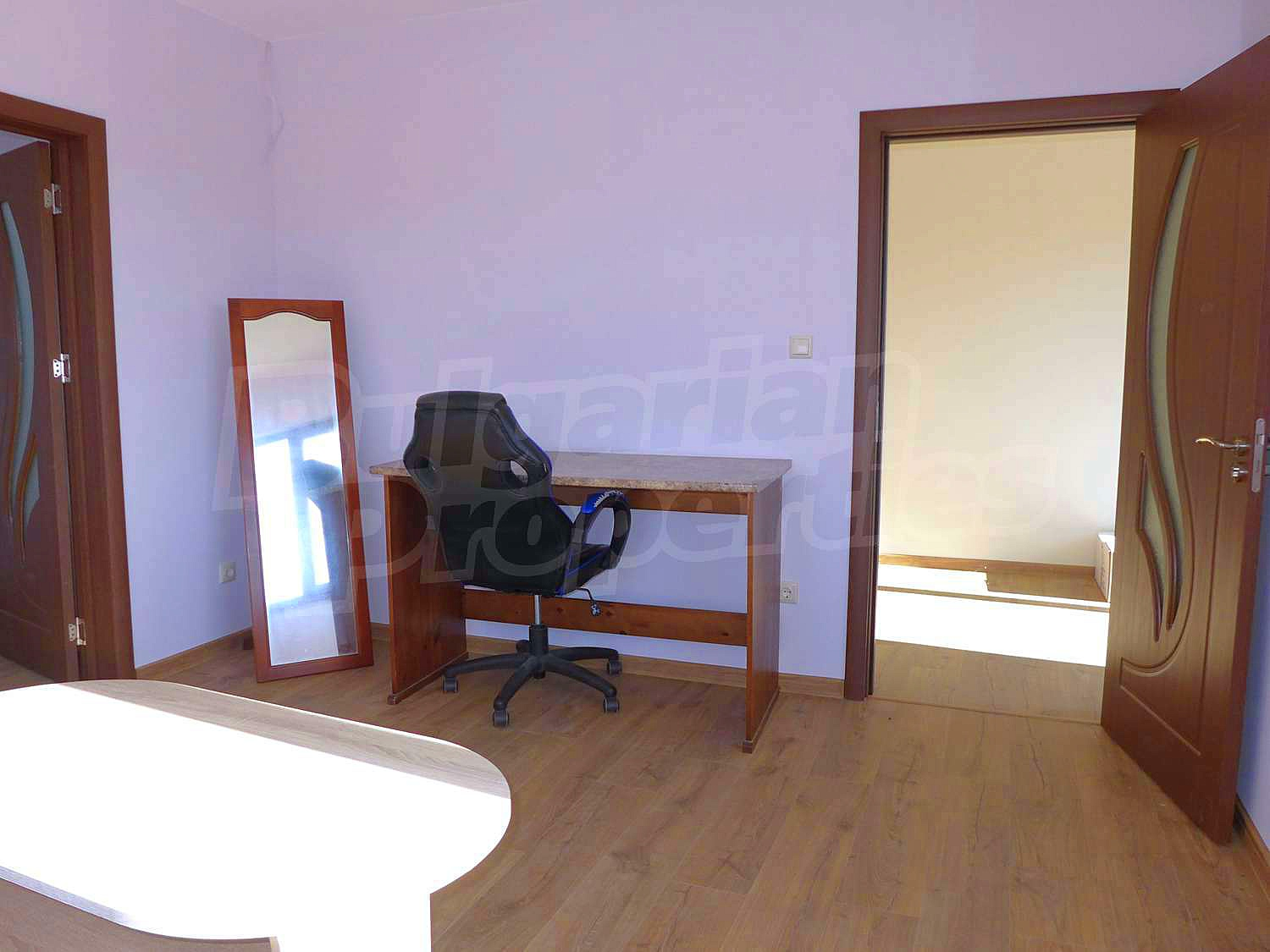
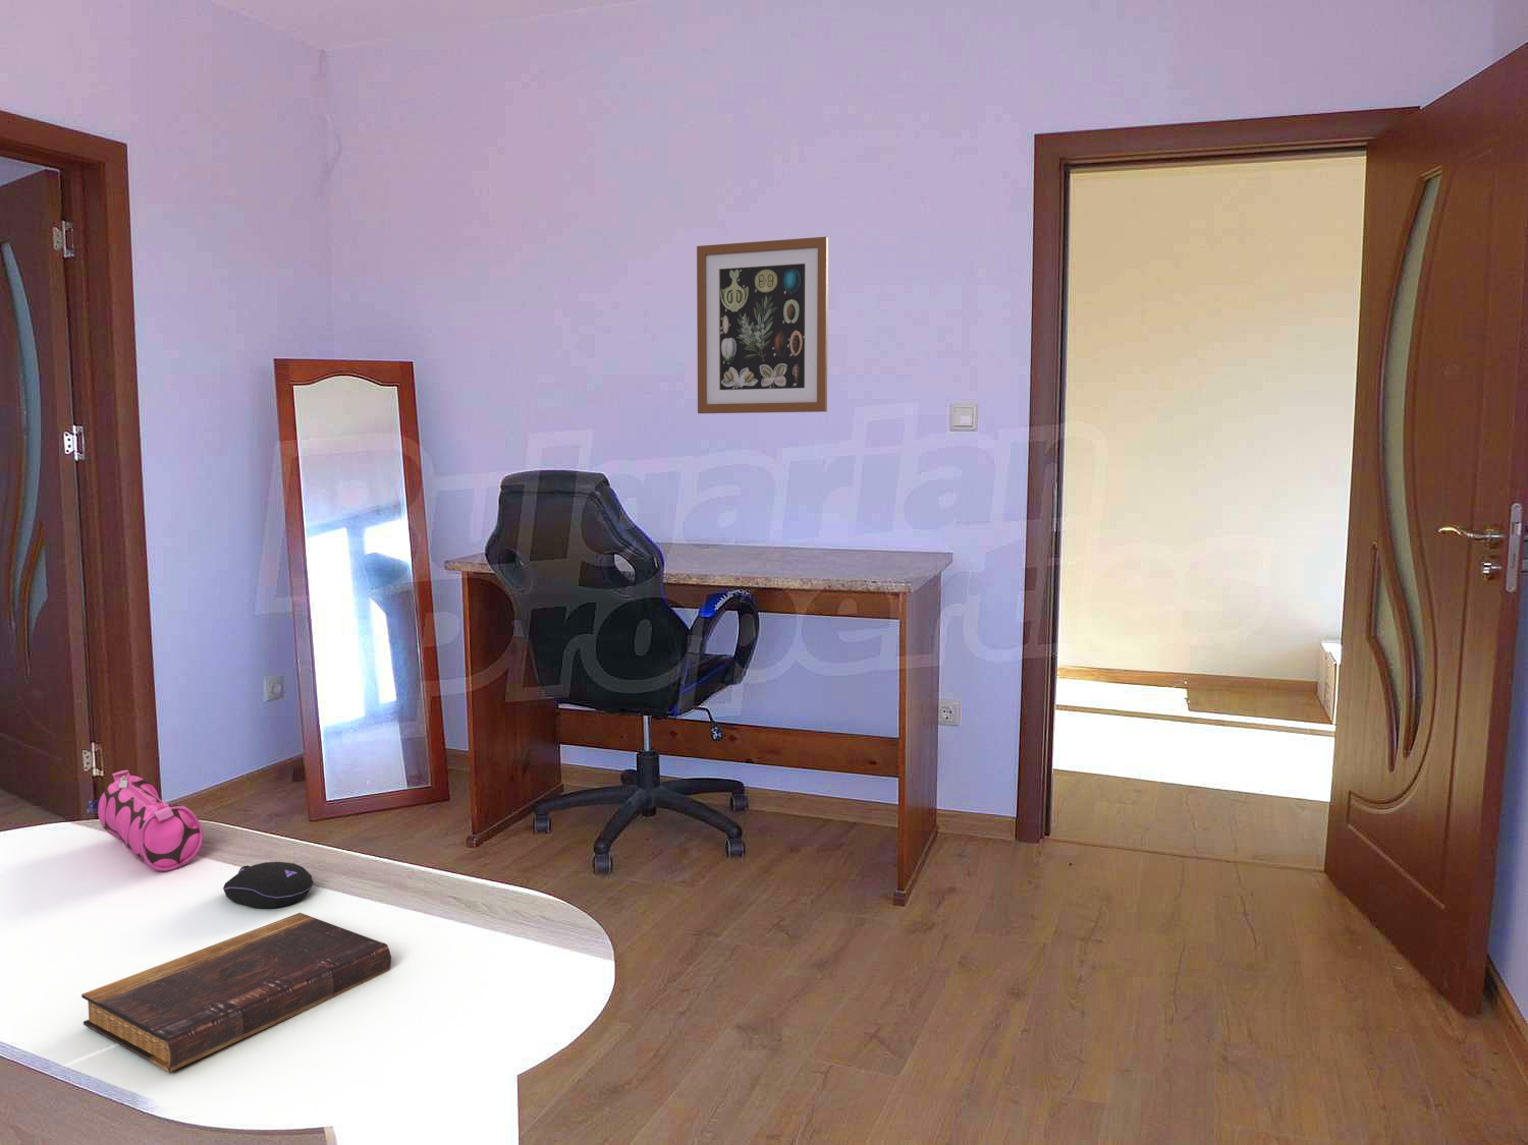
+ pencil case [85,770,203,872]
+ book [81,912,392,1074]
+ wall art [695,236,829,414]
+ computer mouse [223,861,314,909]
